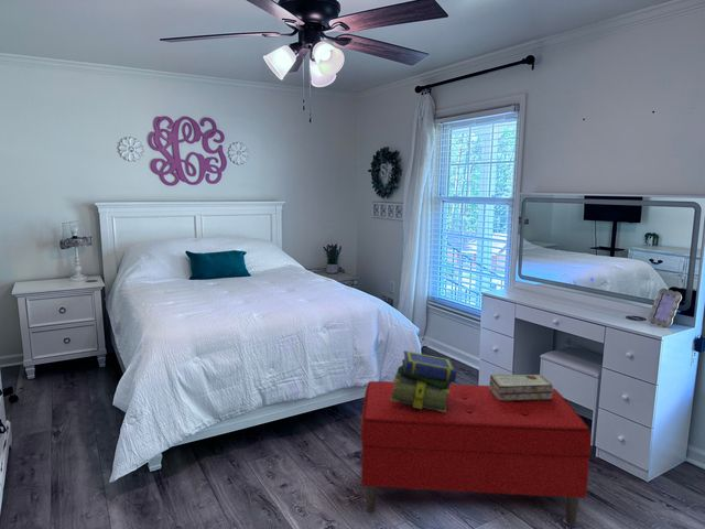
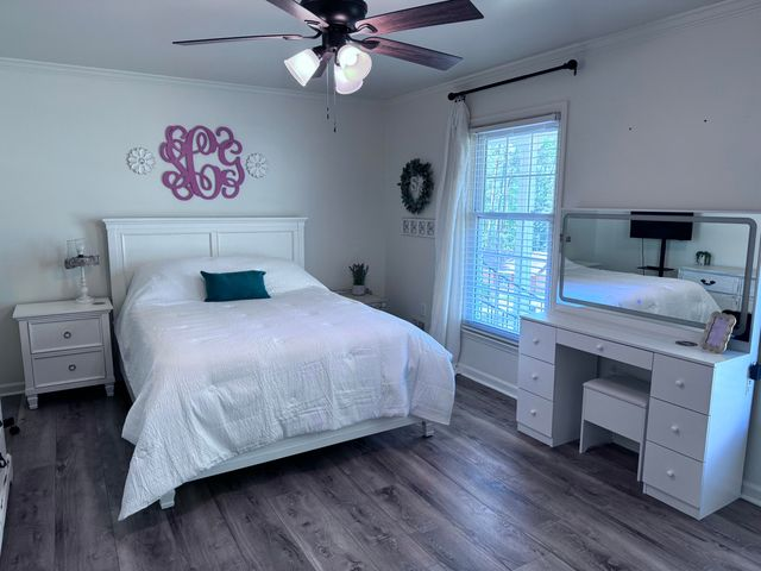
- stack of books [390,349,457,412]
- bench [360,380,592,526]
- decorative box [489,374,554,400]
